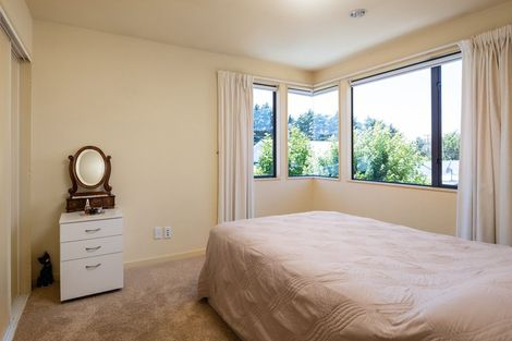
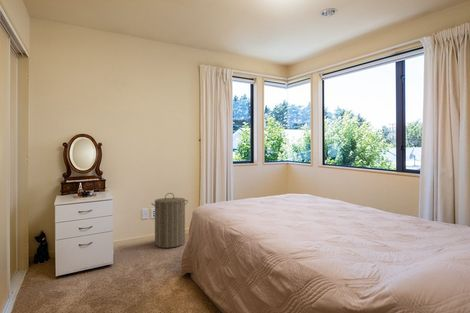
+ laundry hamper [150,192,189,249]
